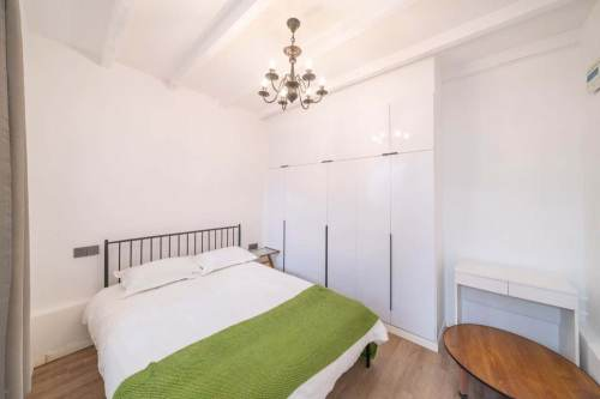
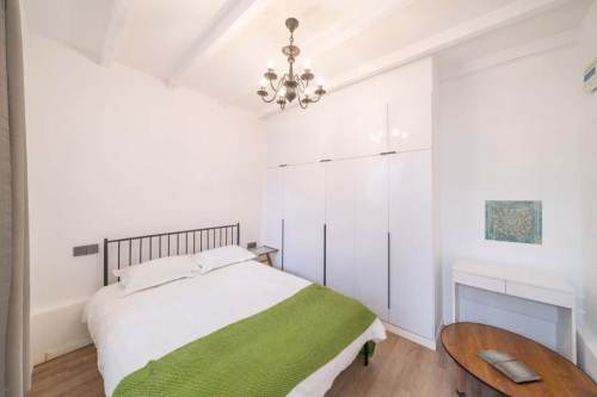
+ wall art [484,199,543,246]
+ hardback book [475,348,542,384]
